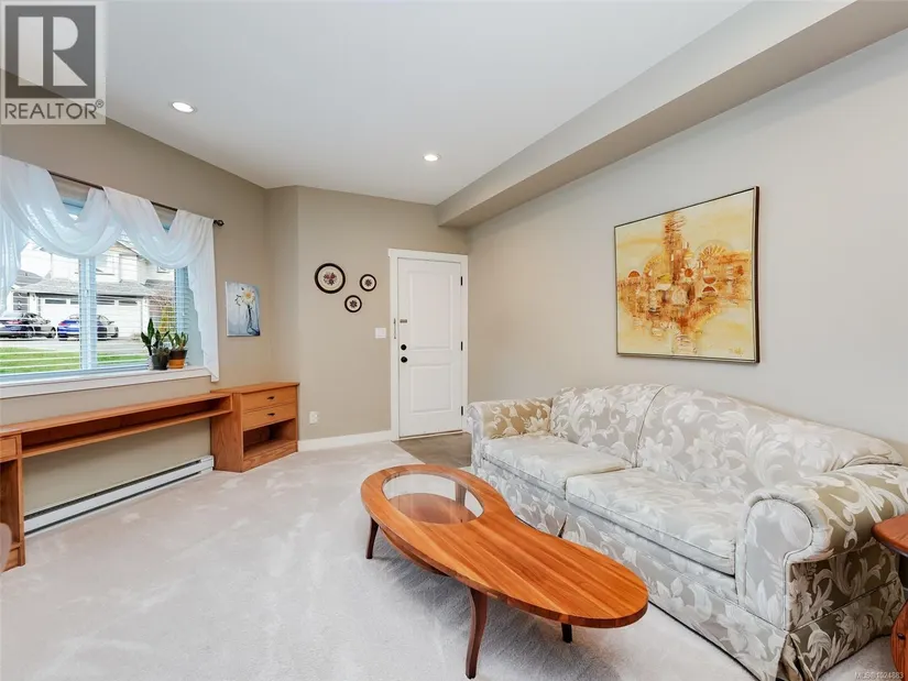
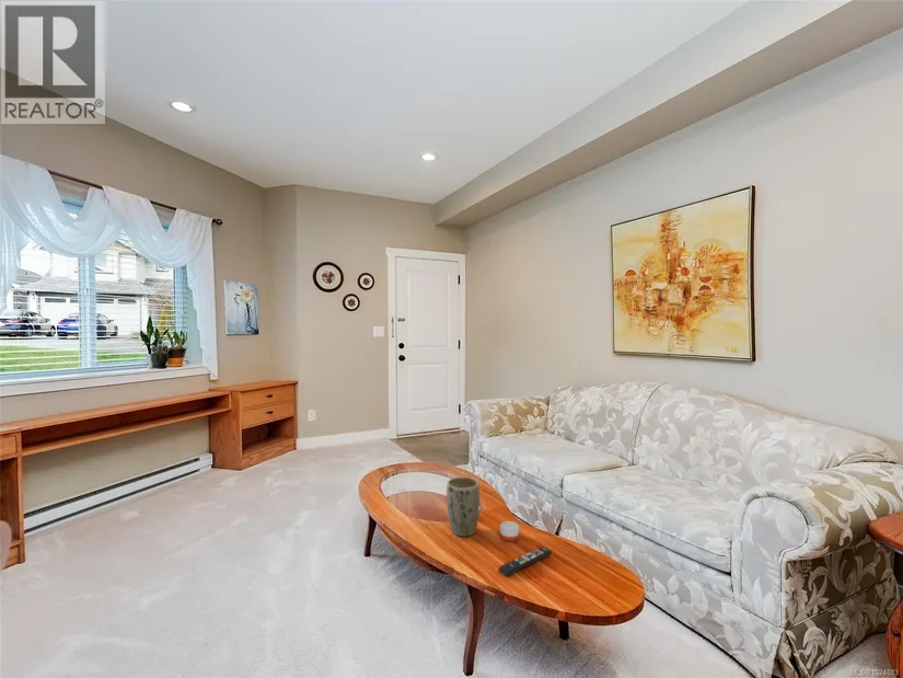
+ plant pot [445,476,481,538]
+ candle [499,520,520,543]
+ remote control [497,545,553,578]
